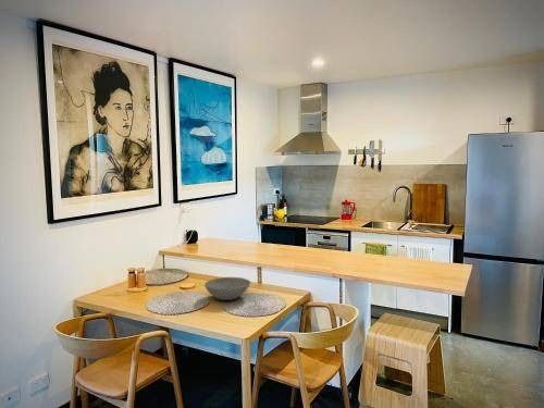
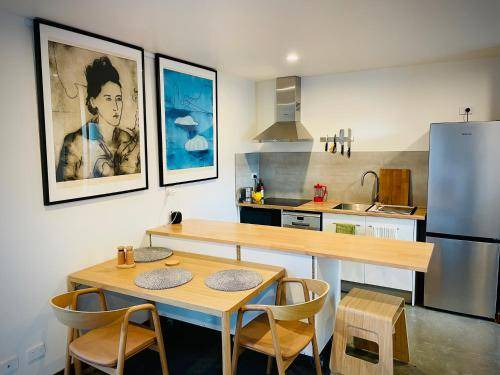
- bowl [203,276,251,301]
